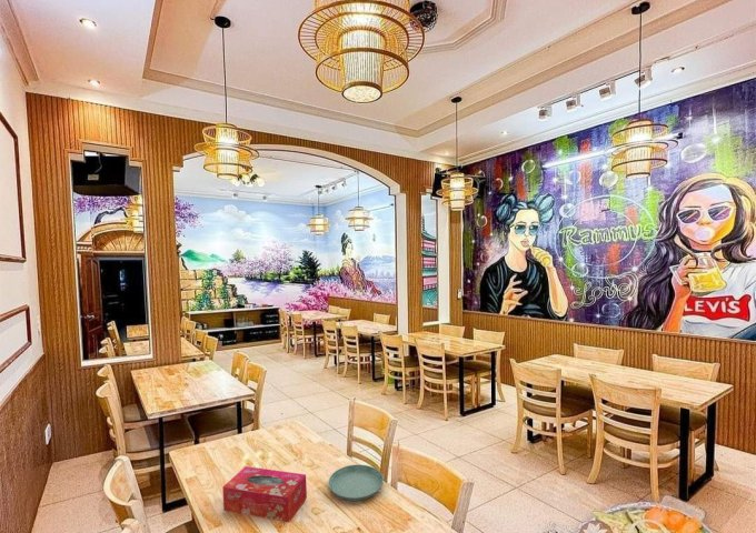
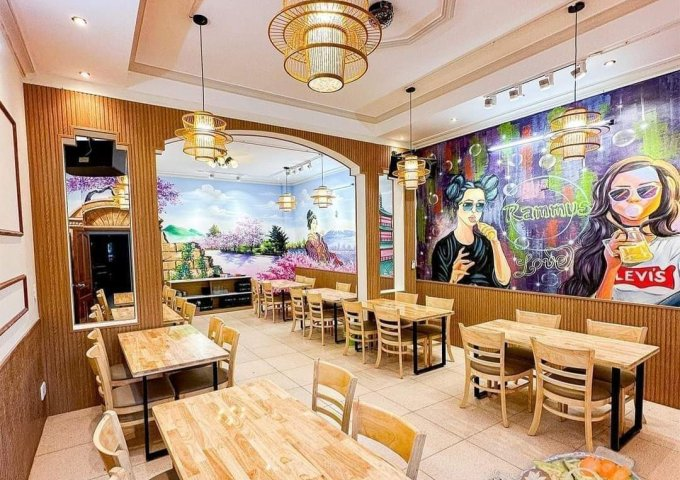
- saucer [328,464,385,502]
- tissue box [222,465,308,523]
